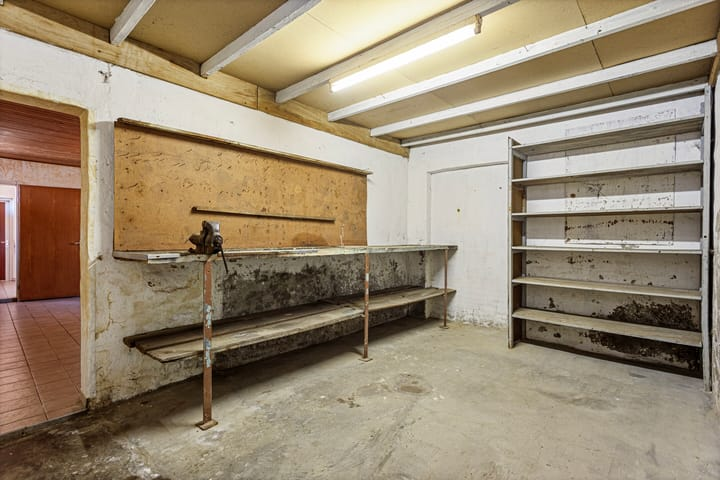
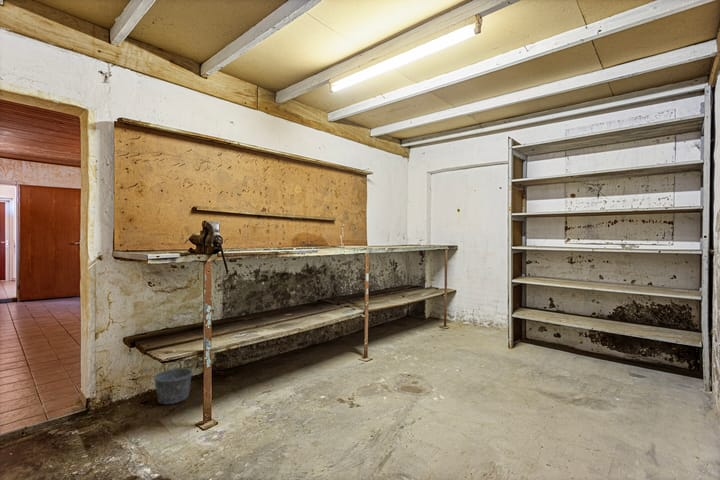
+ bucket [152,363,194,405]
